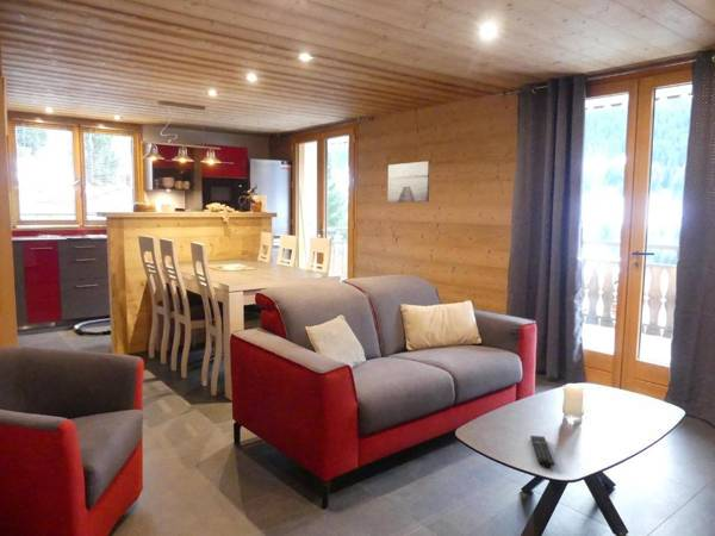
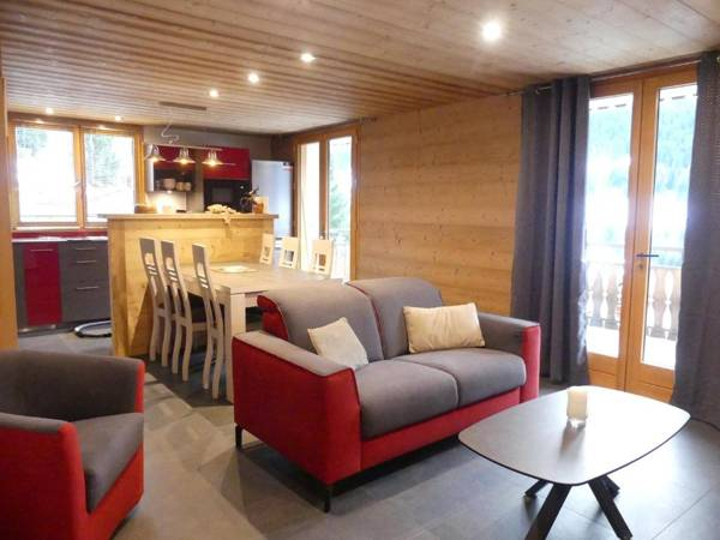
- wall art [386,160,430,204]
- remote control [529,435,555,468]
